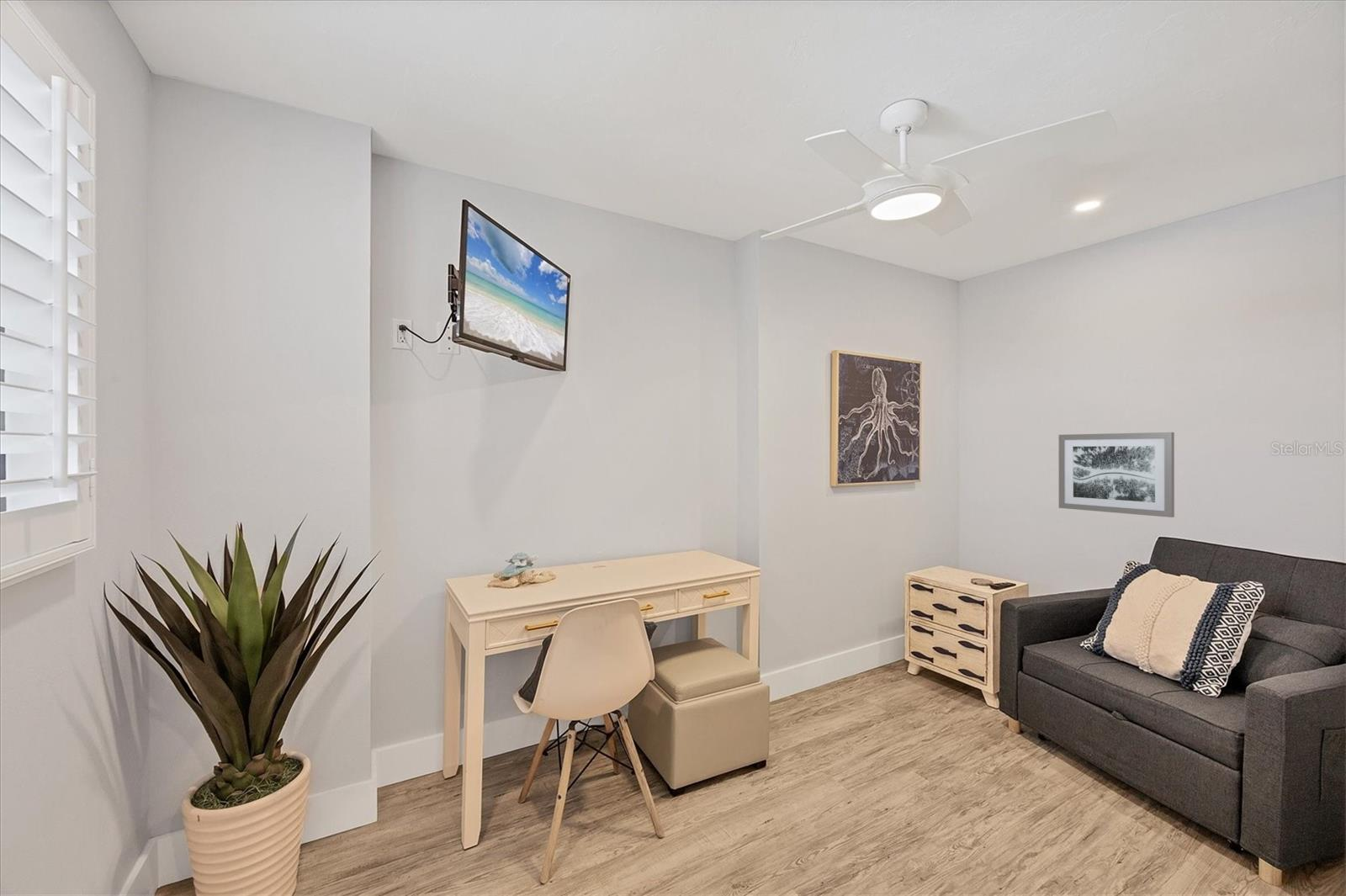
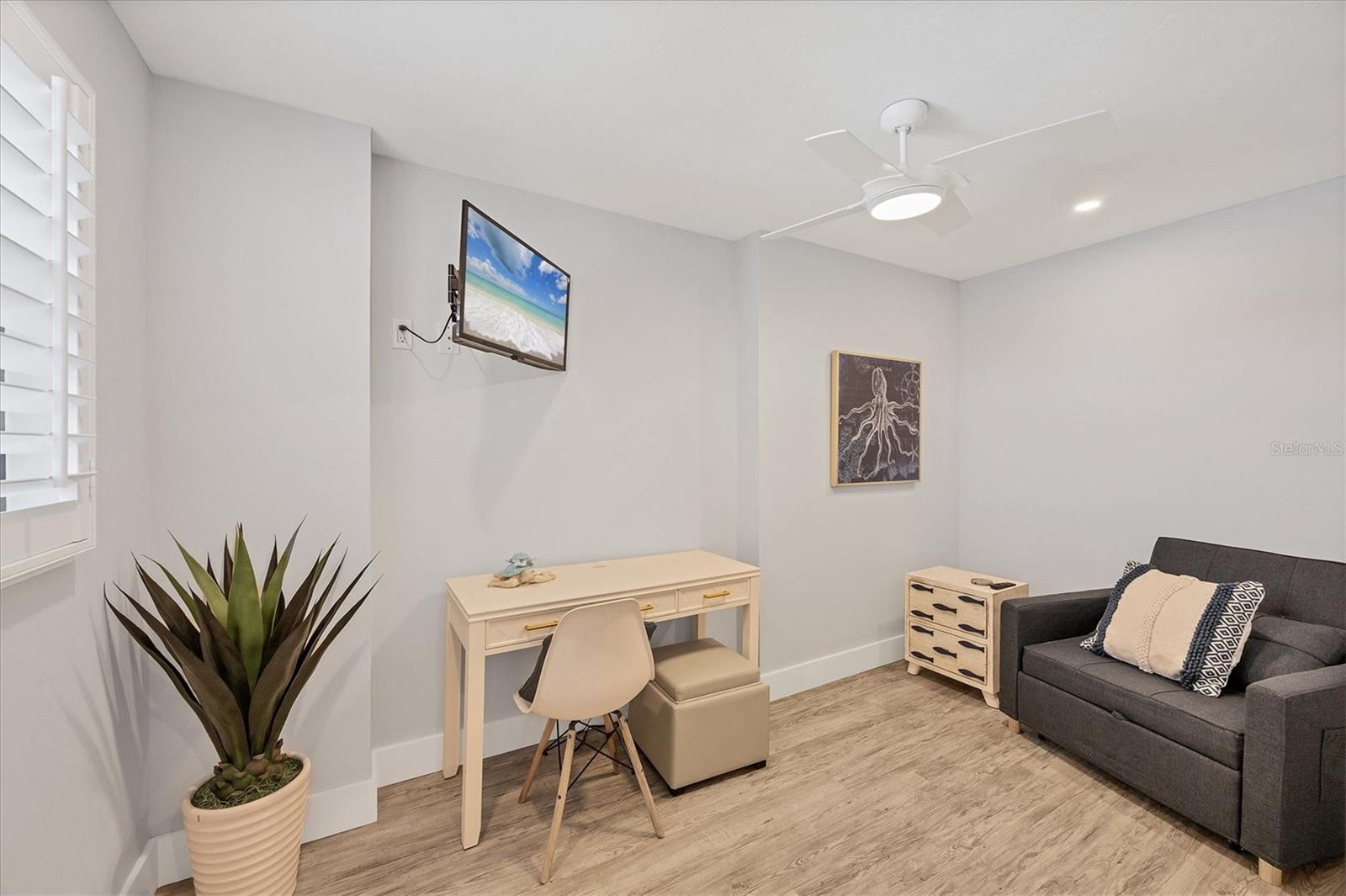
- wall art [1058,432,1175,518]
